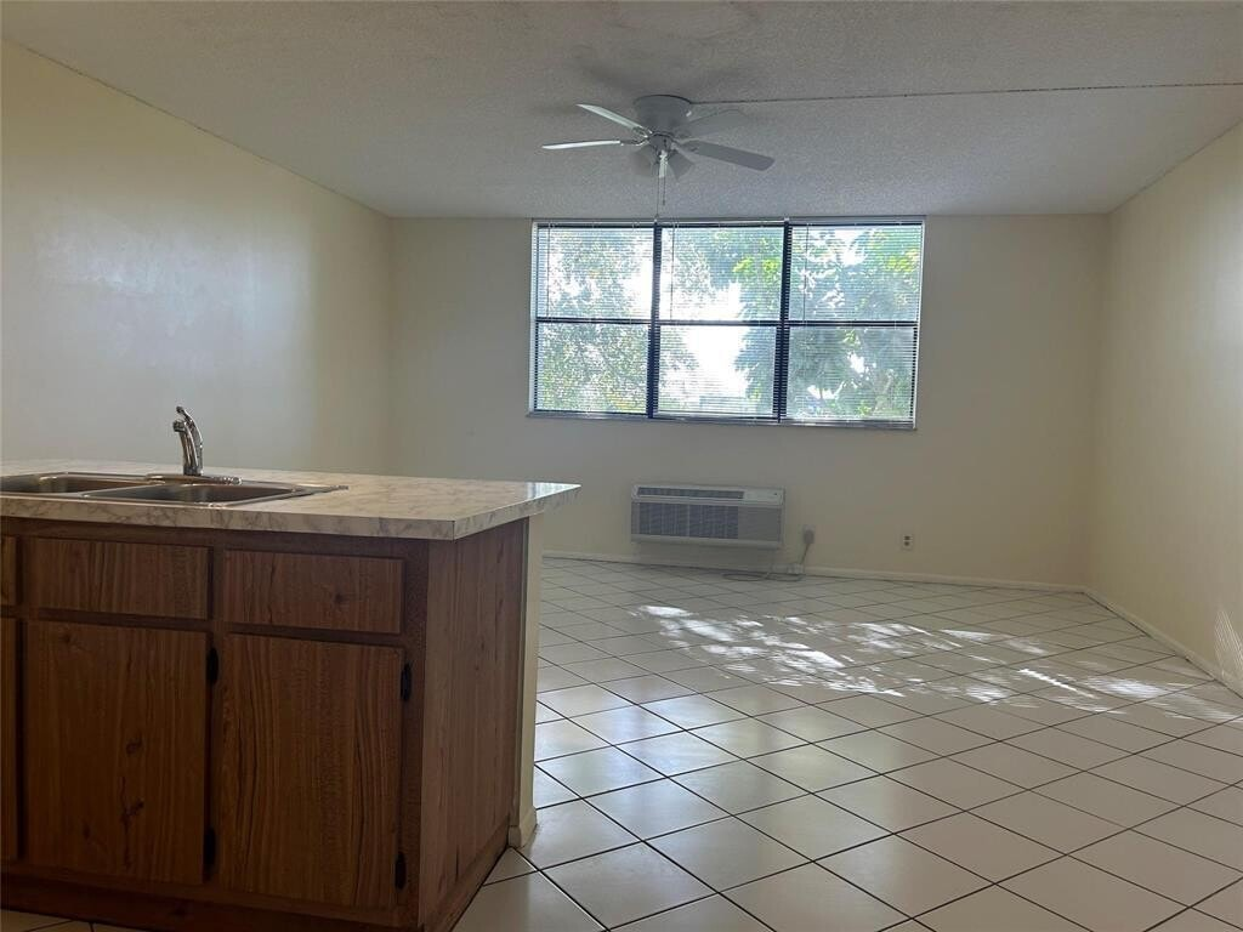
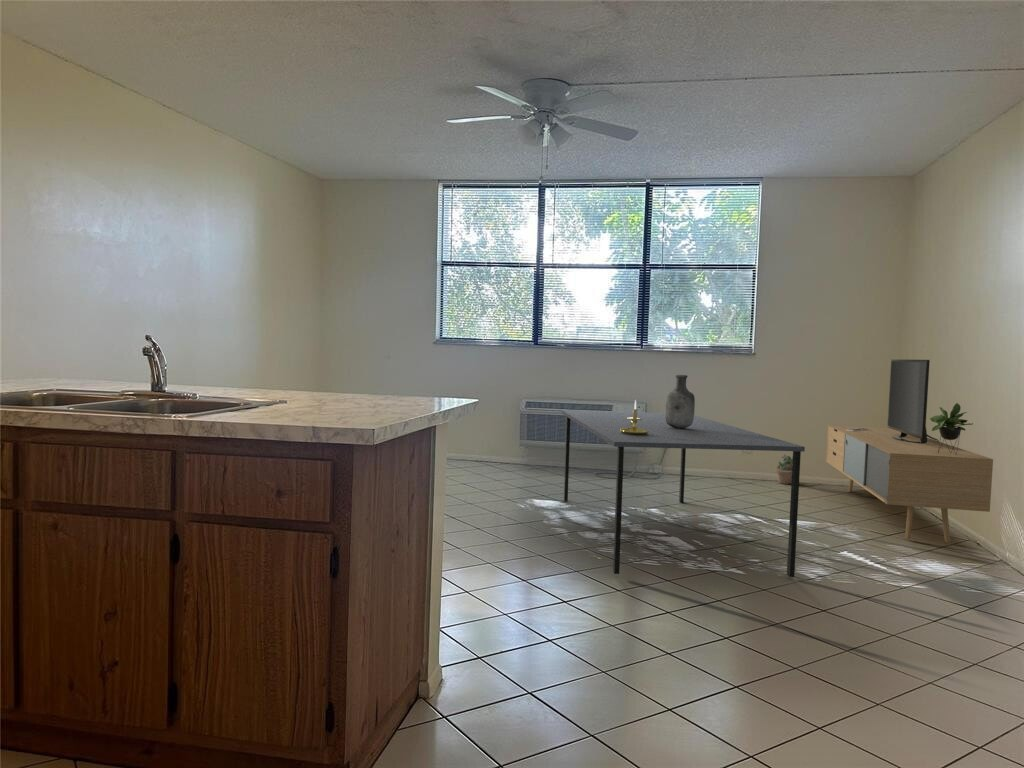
+ decorative plant [775,453,793,485]
+ candle holder [620,399,648,435]
+ vase [664,374,696,428]
+ dining table [560,409,806,578]
+ media console [825,358,994,543]
